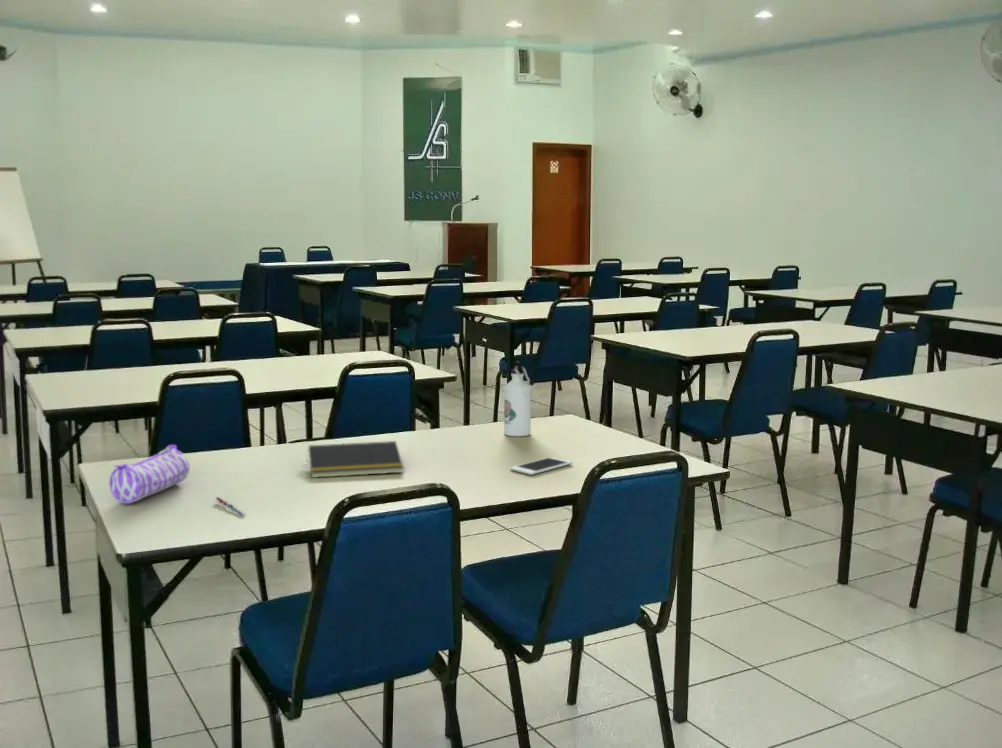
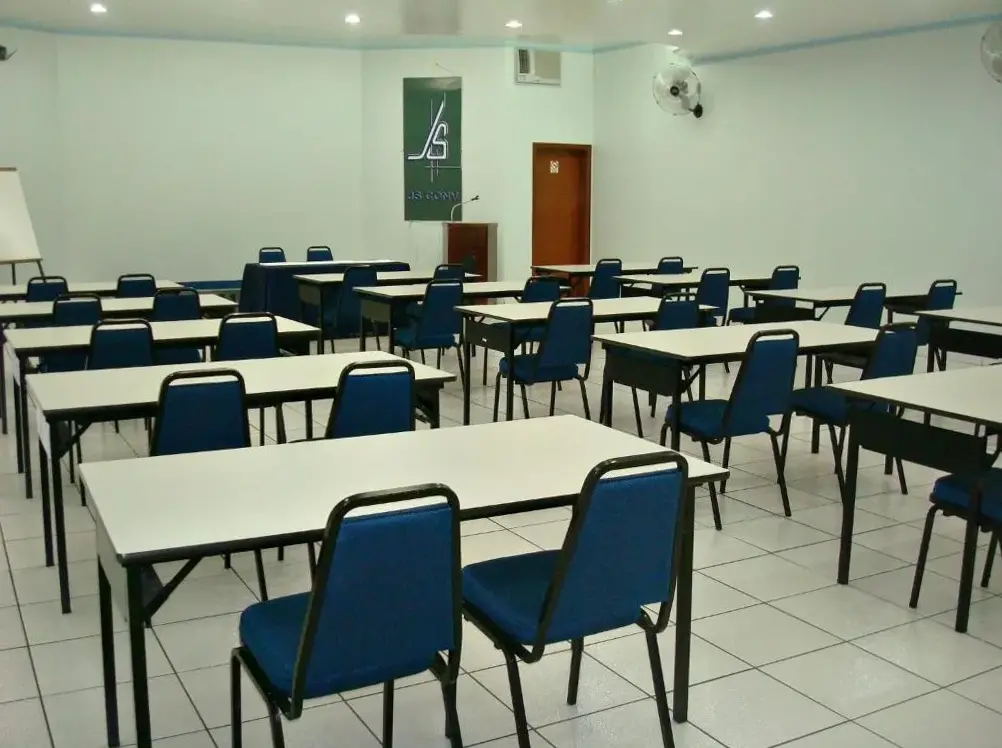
- pencil case [108,444,191,505]
- cell phone [509,456,573,476]
- water bottle [503,360,532,437]
- pen [215,496,247,517]
- notepad [306,440,405,479]
